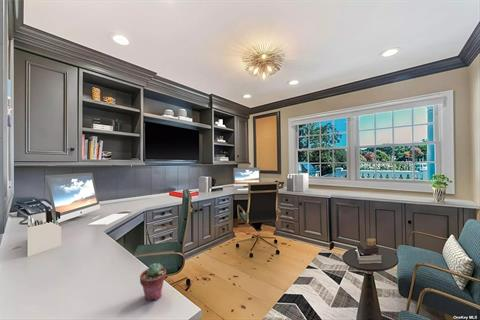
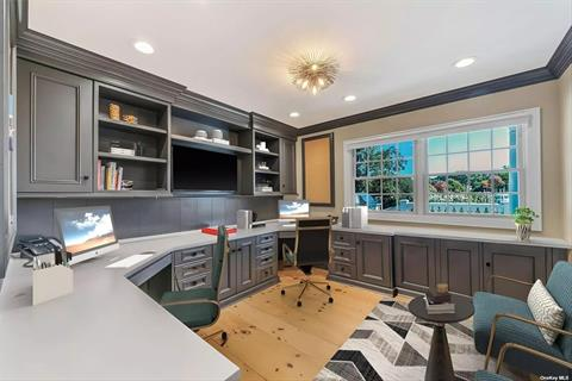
- potted succulent [139,262,167,302]
